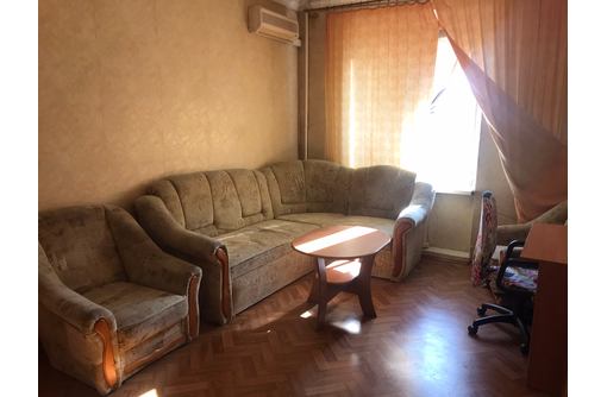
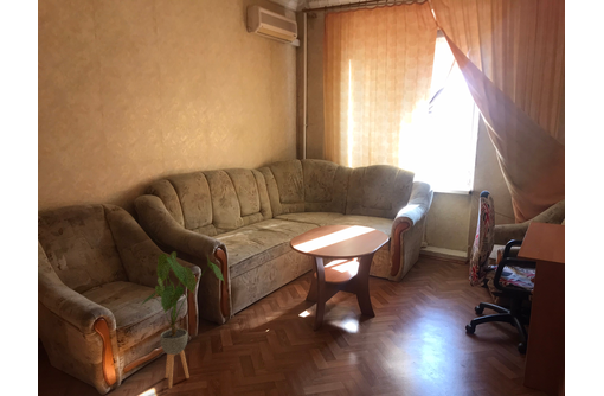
+ house plant [141,250,226,389]
